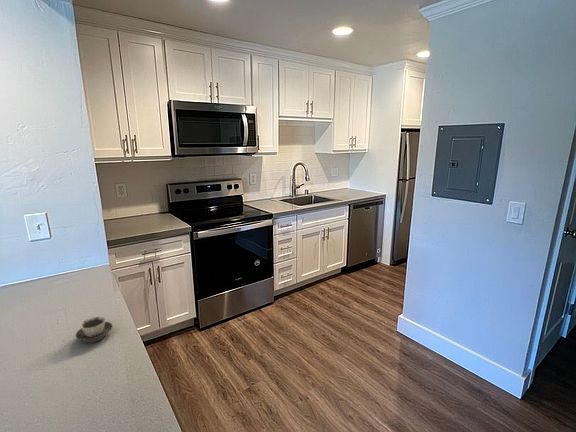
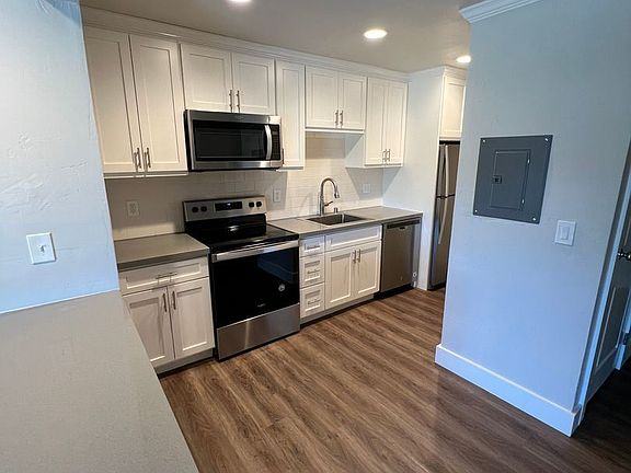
- cup [75,316,113,344]
